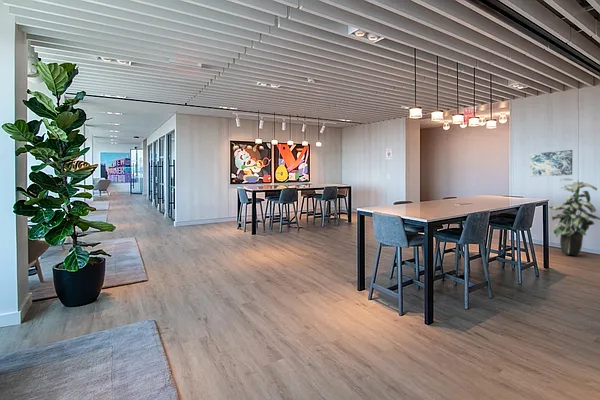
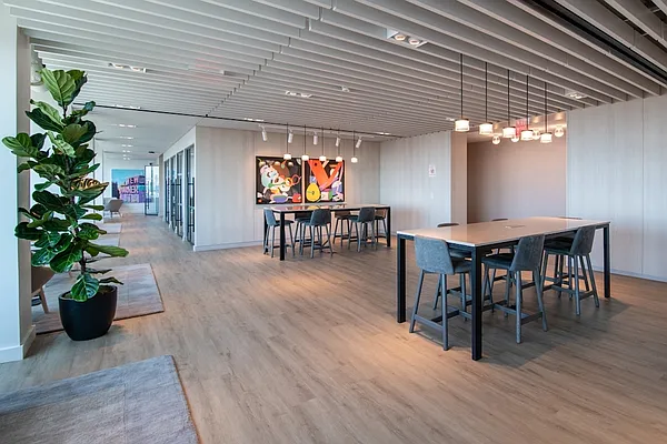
- wall art [529,149,573,177]
- indoor plant [548,177,600,257]
